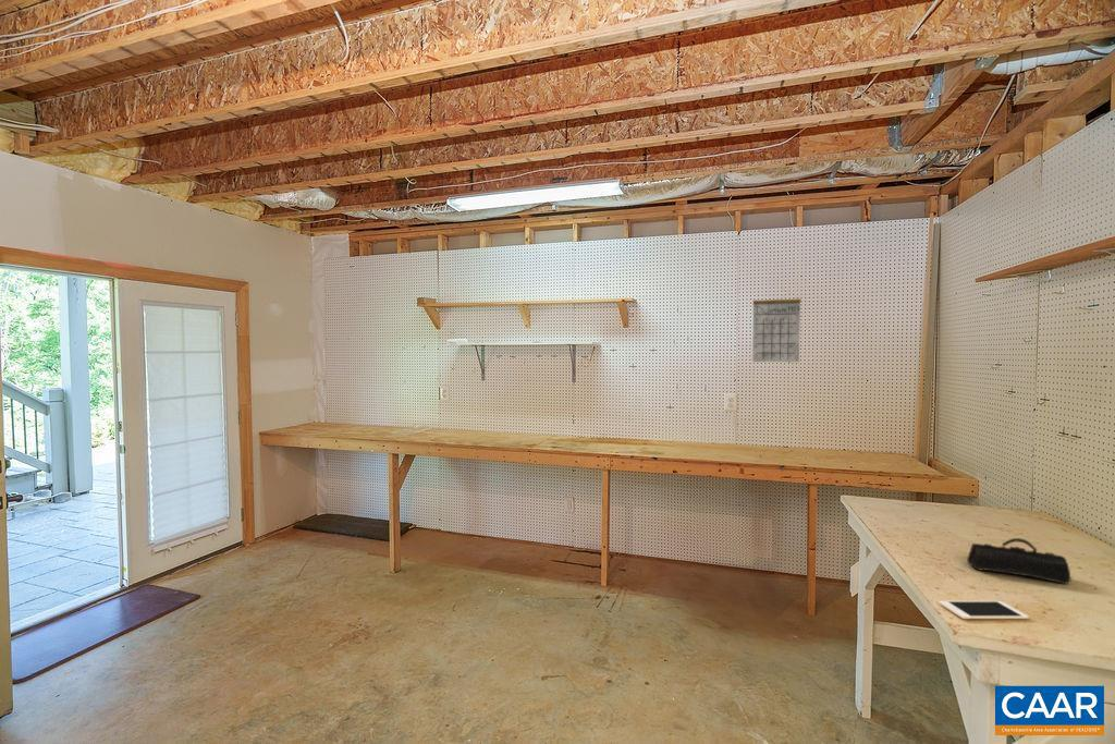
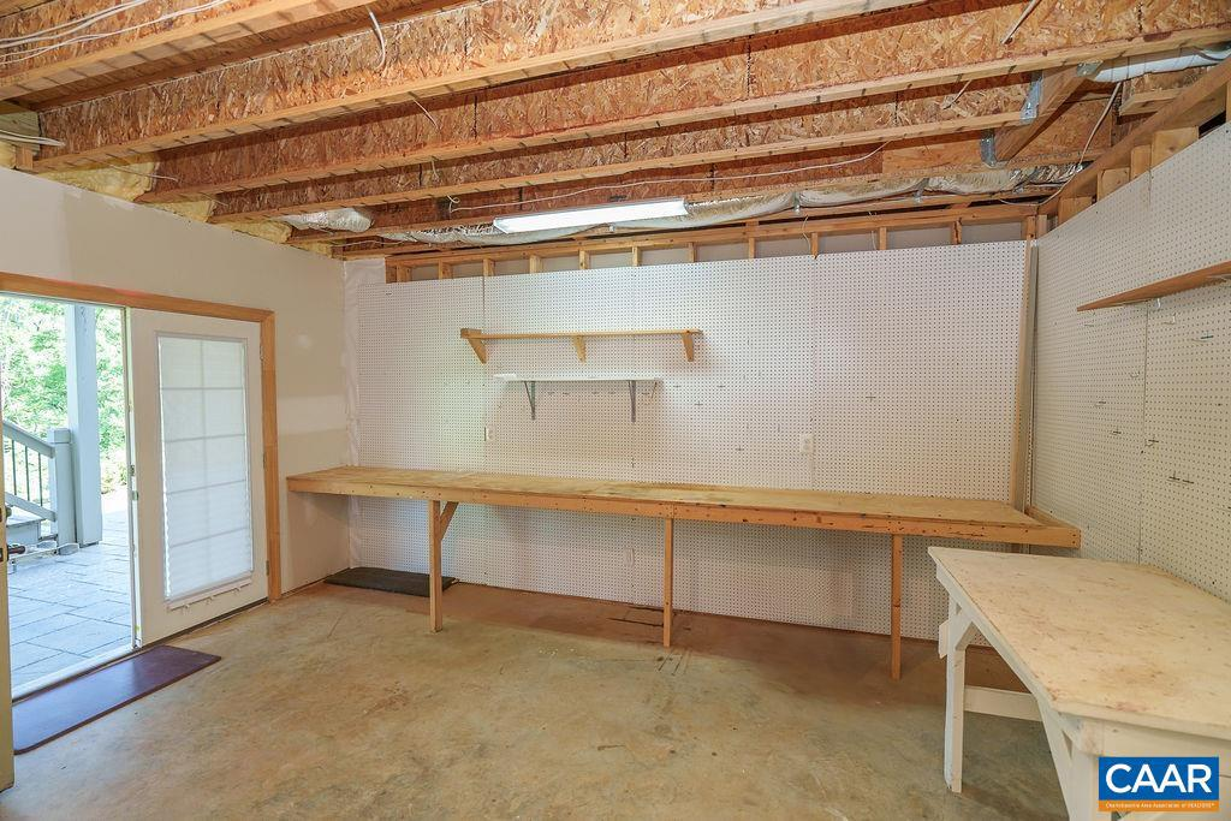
- cell phone [939,600,1030,620]
- pencil case [966,537,1071,585]
- calendar [751,288,801,363]
